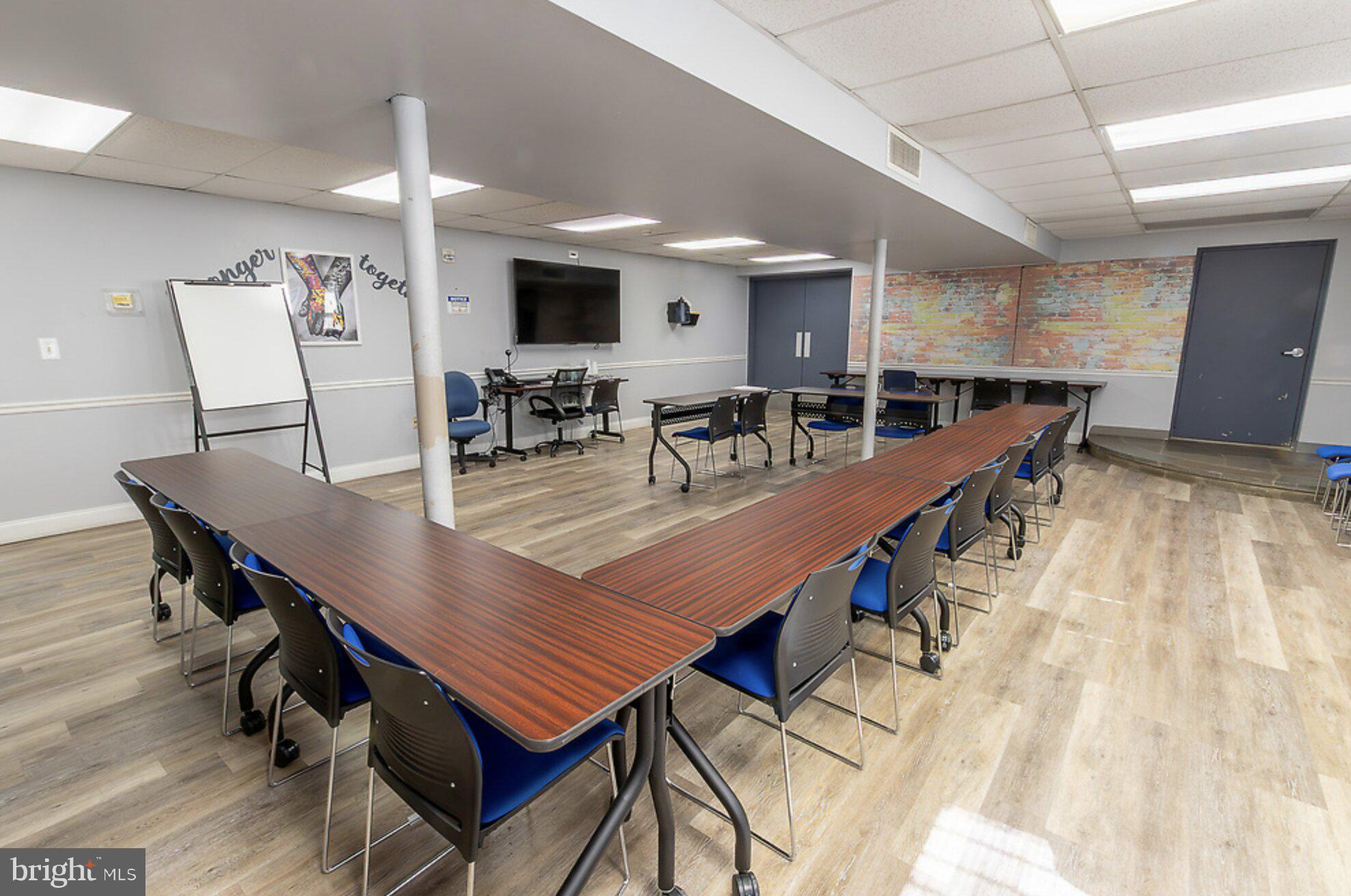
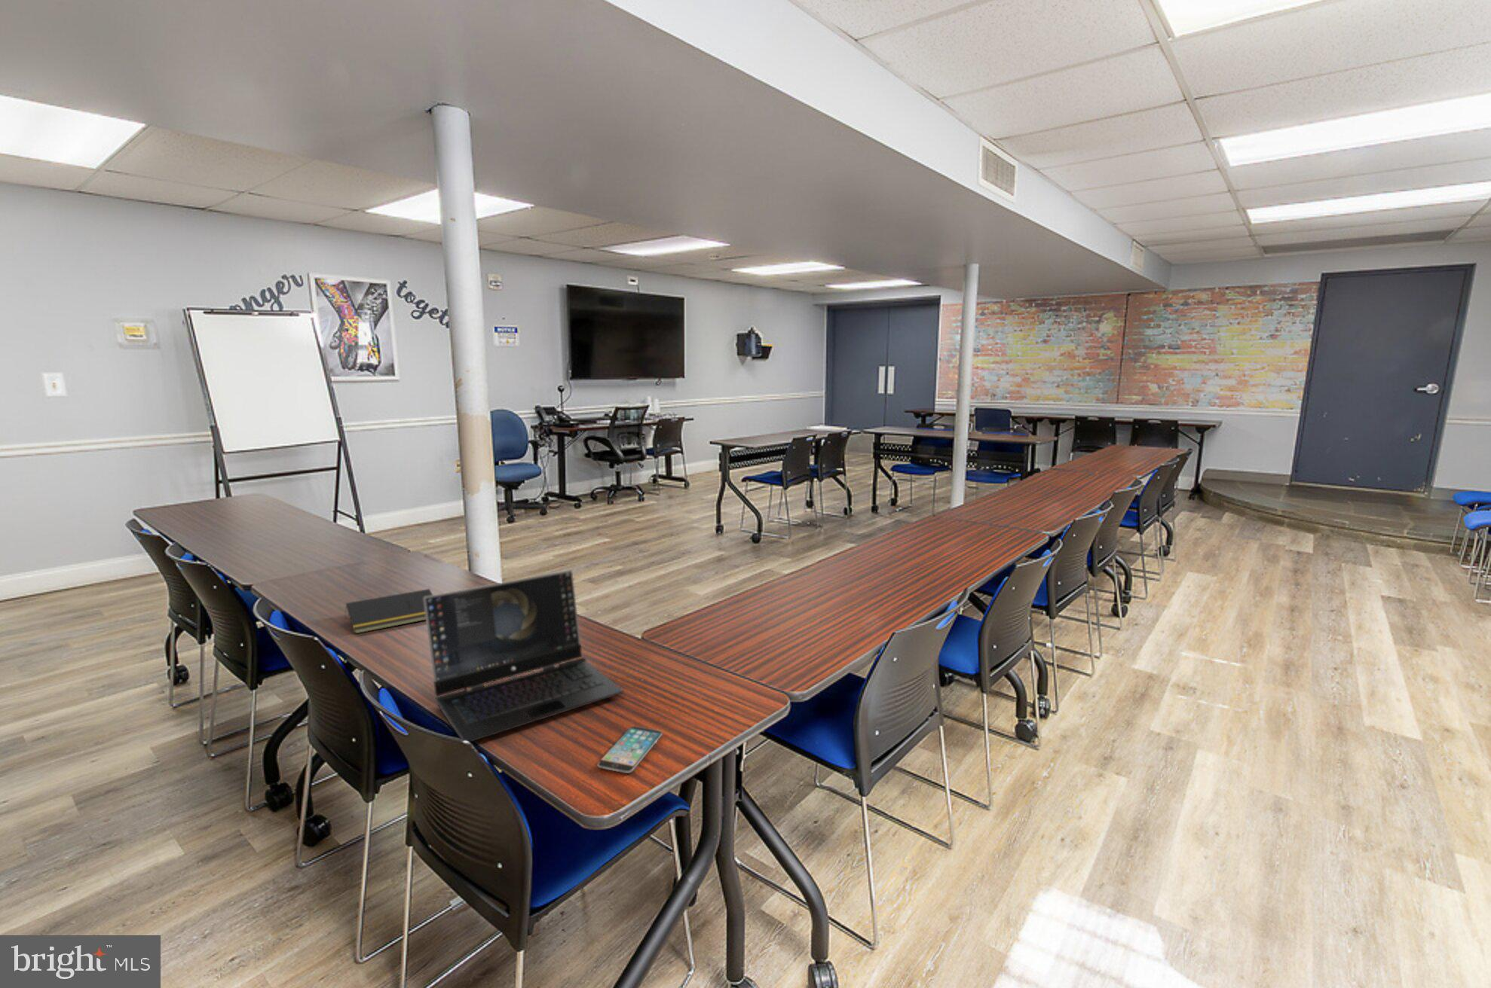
+ laptop [424,569,625,742]
+ smartphone [596,726,663,774]
+ notepad [344,588,434,635]
